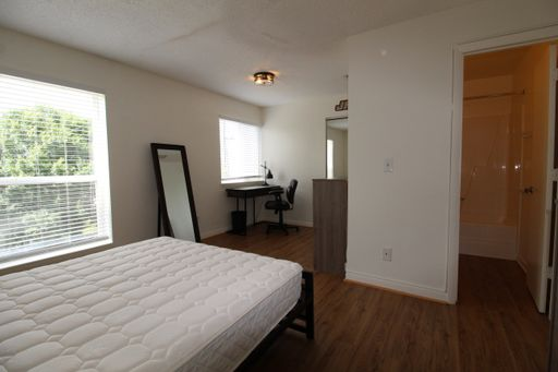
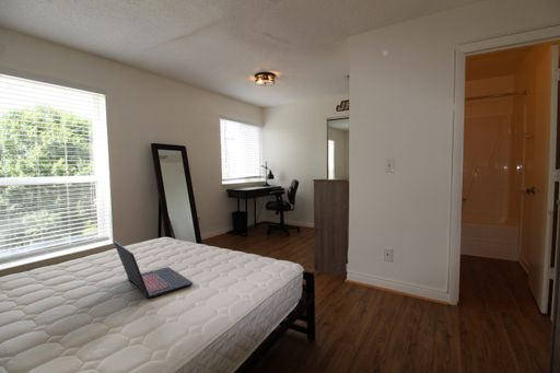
+ laptop [113,240,194,300]
